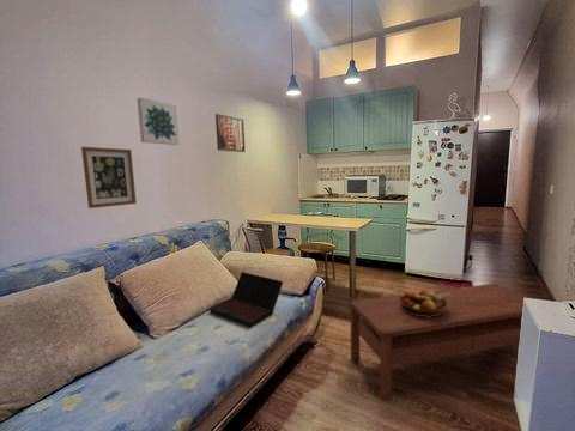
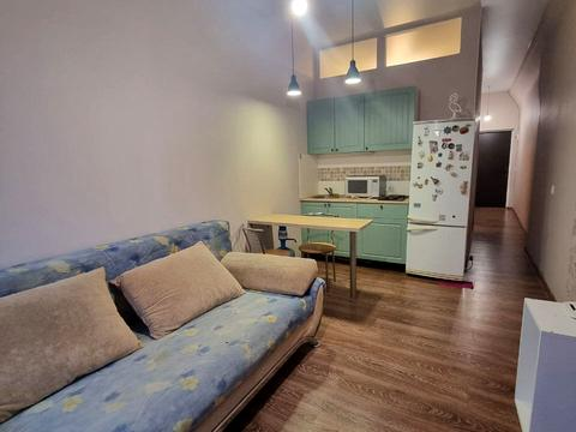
- fruit bowl [399,289,452,317]
- wall art [80,146,138,210]
- wall art [135,97,181,146]
- laptop [208,271,284,328]
- coffee table [349,283,537,402]
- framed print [214,113,246,153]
